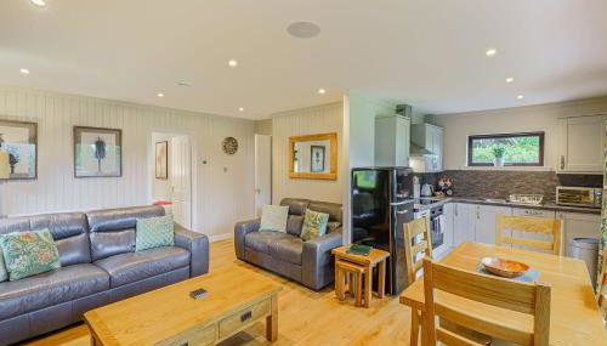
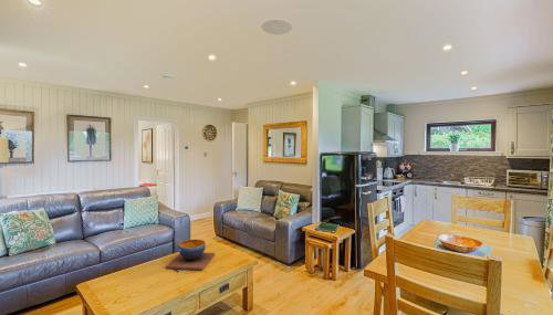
+ decorative bowl [165,239,216,271]
